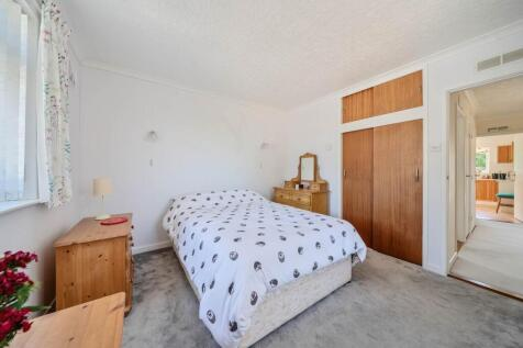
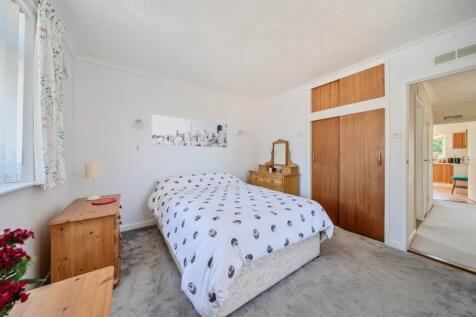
+ wall art [151,114,228,149]
